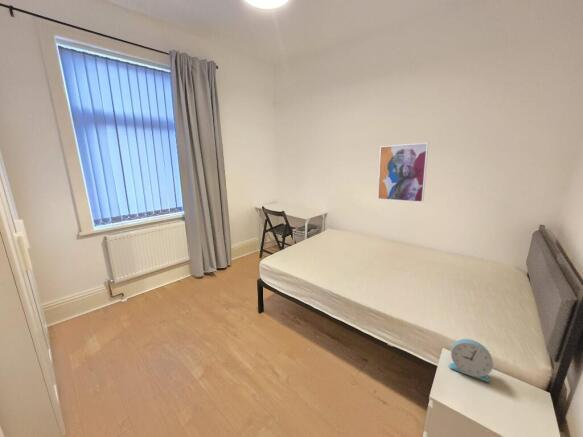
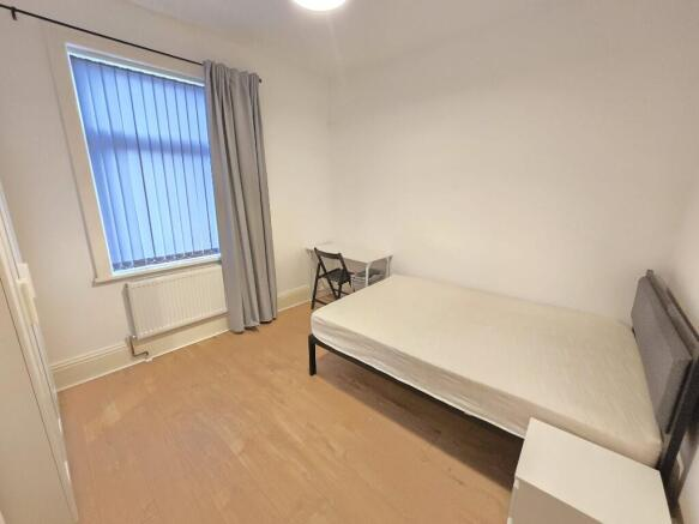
- alarm clock [448,338,494,383]
- wall art [377,142,430,204]
